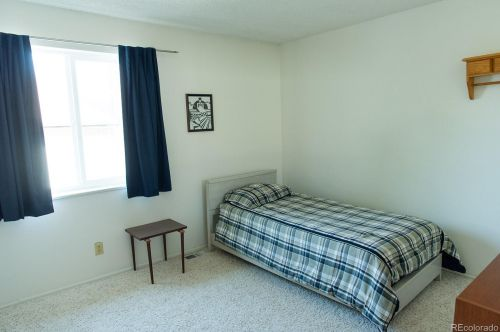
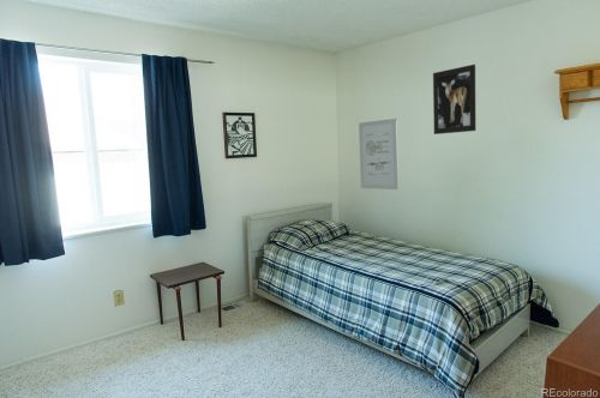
+ wall art [432,64,476,135]
+ wall art [358,117,400,191]
